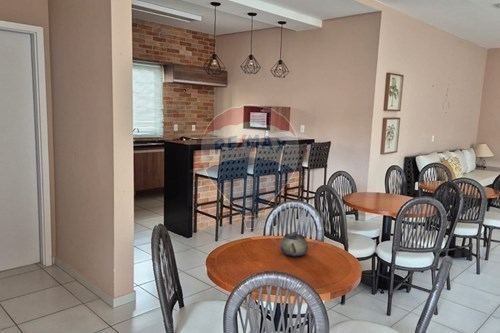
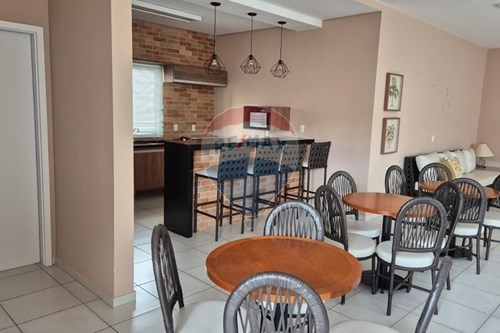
- teapot [279,231,309,258]
